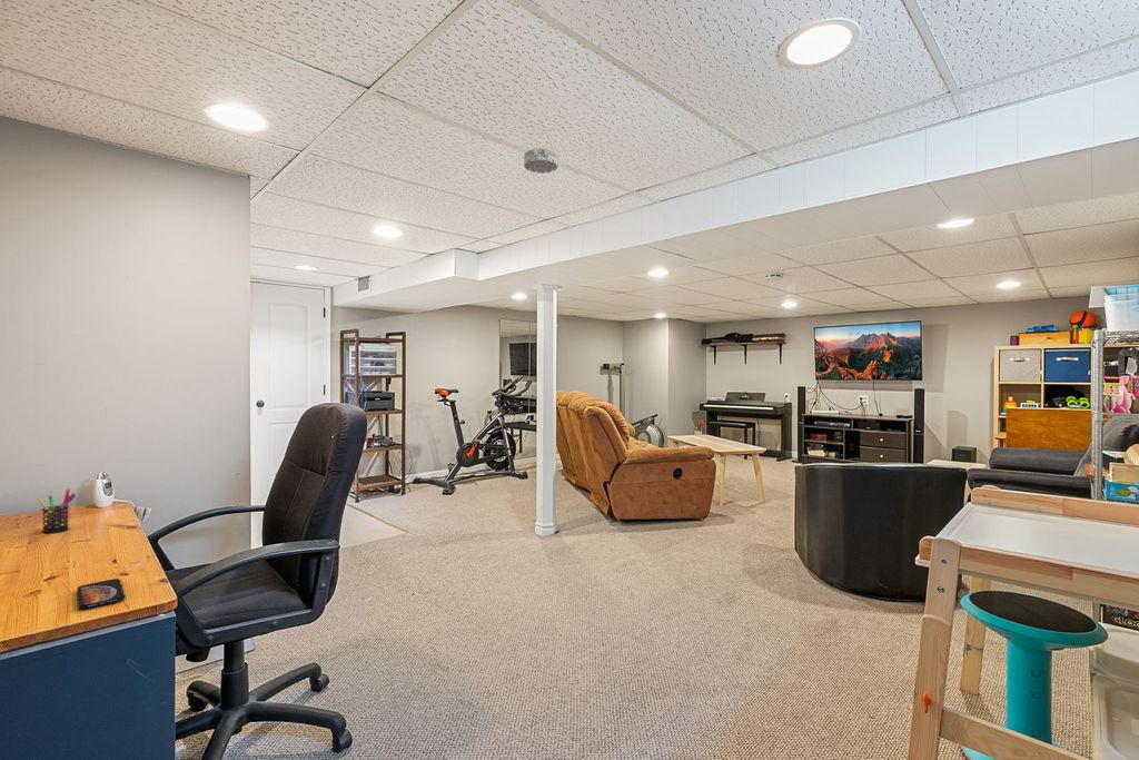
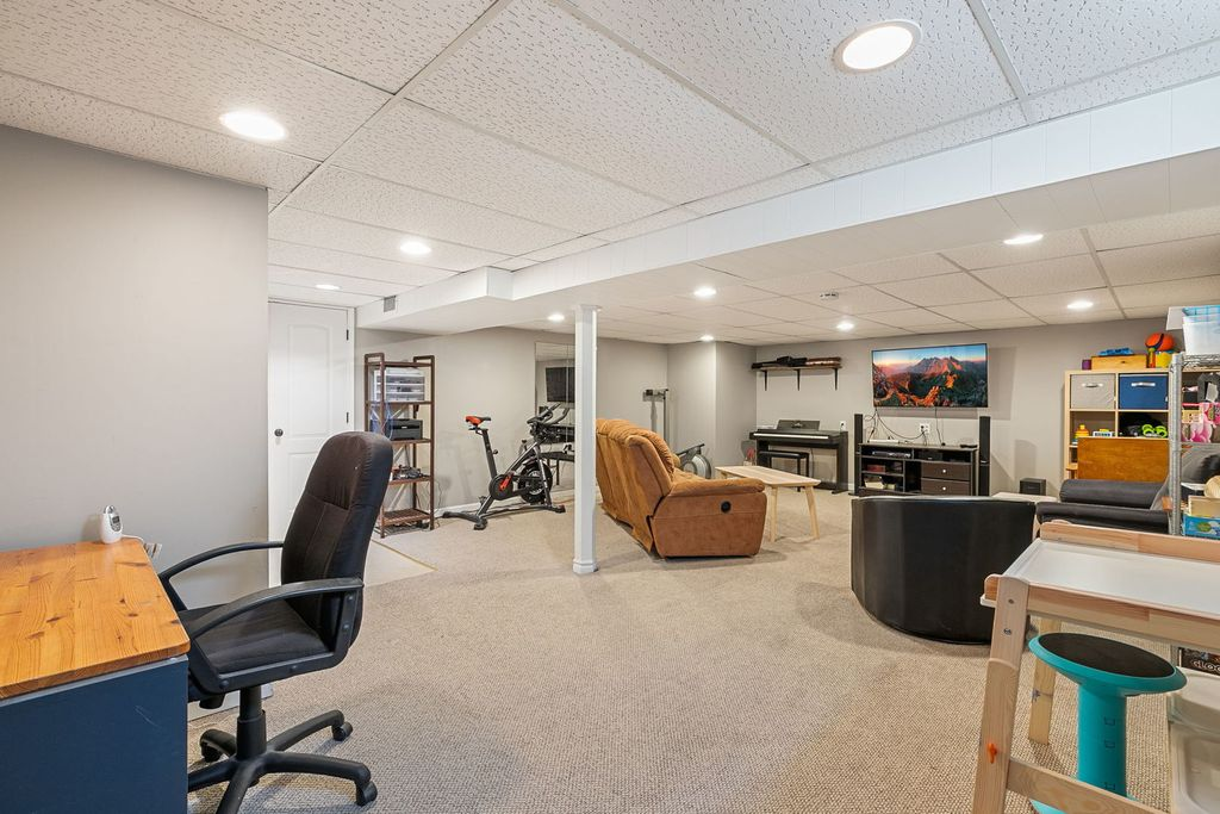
- smoke detector [523,147,559,175]
- smartphone [77,578,126,610]
- pen holder [36,487,77,534]
